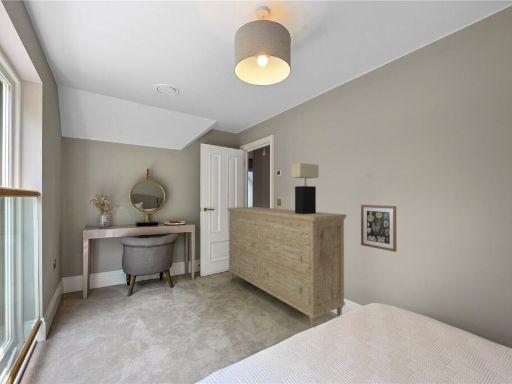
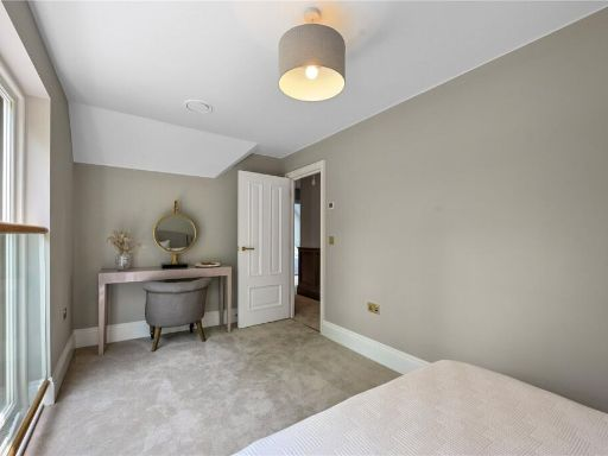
- wall art [360,204,397,253]
- table lamp [291,162,320,215]
- dresser [226,206,347,329]
